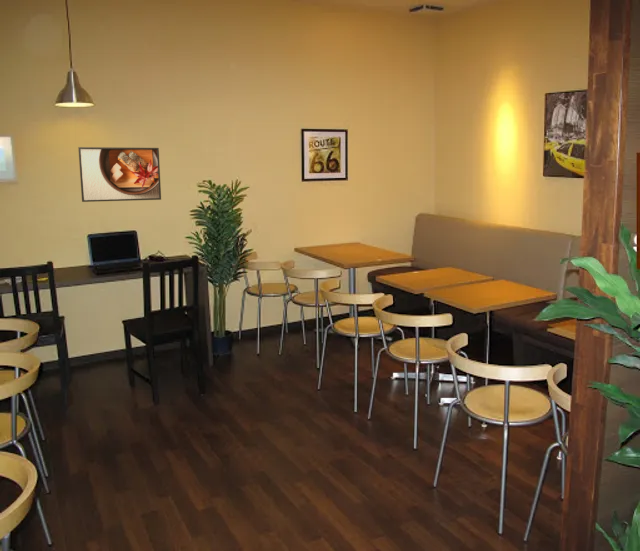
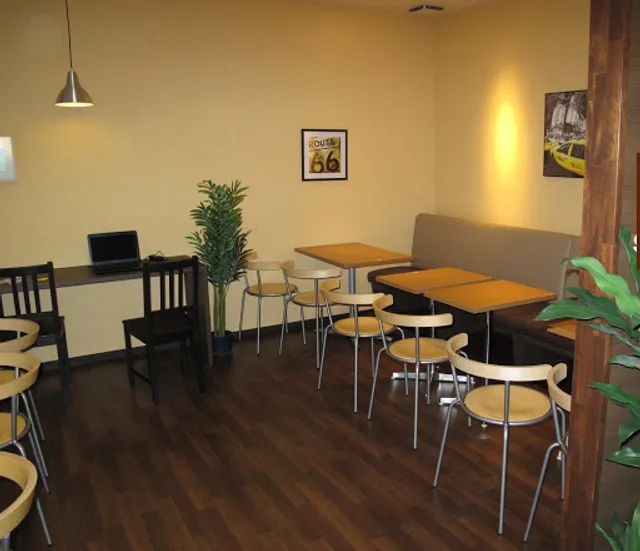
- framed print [77,146,162,203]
